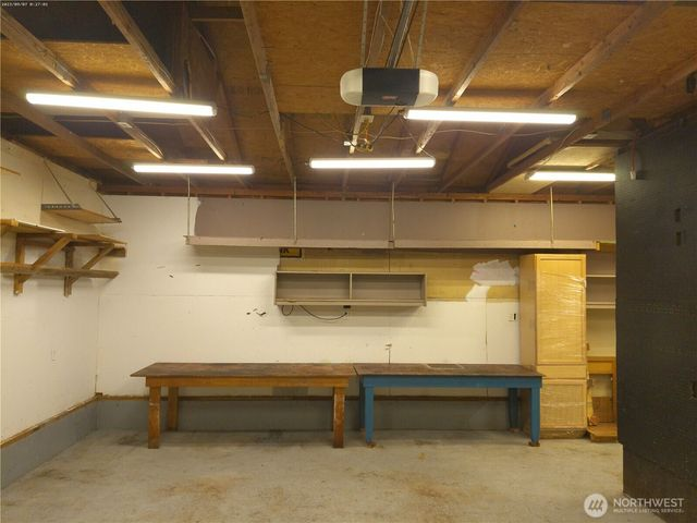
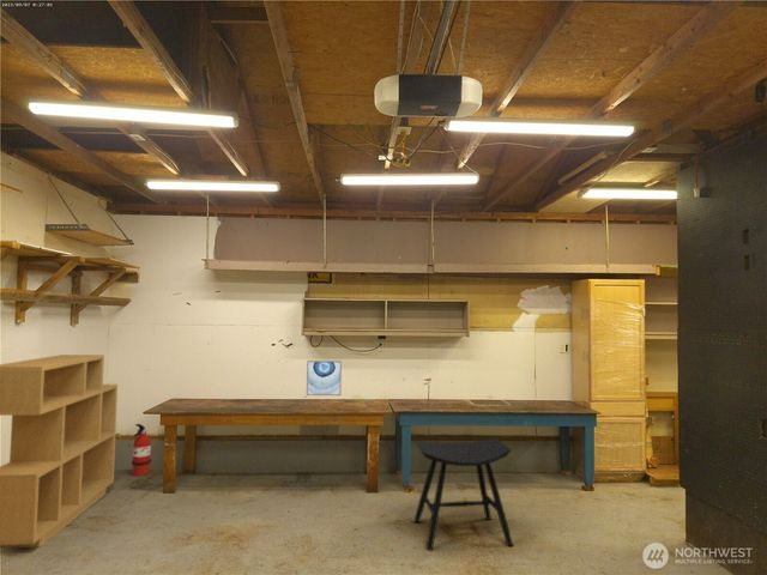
+ wall art [306,359,343,397]
+ stool [412,437,514,552]
+ fire extinguisher [131,423,152,477]
+ shelving unit [0,353,119,550]
